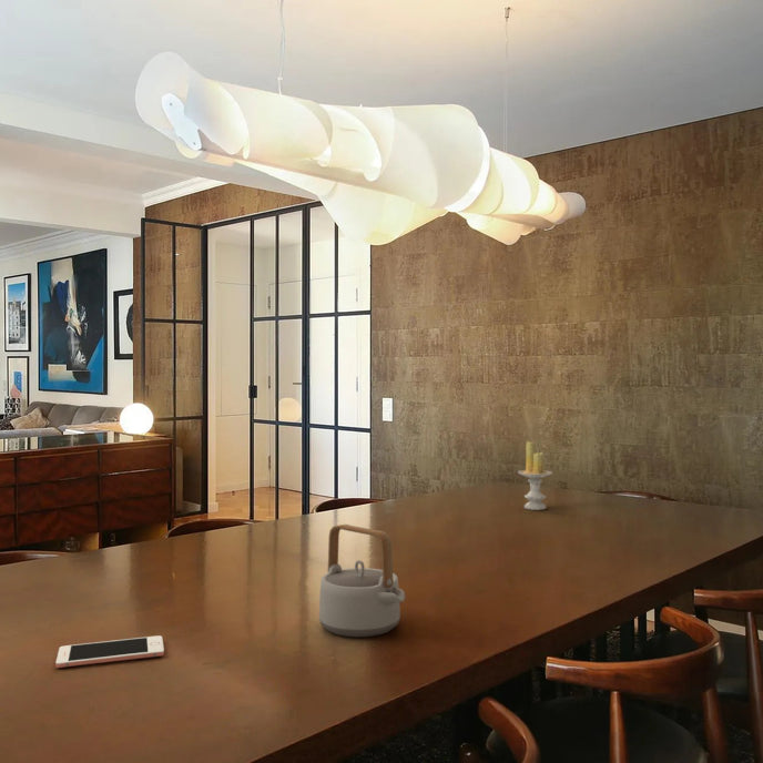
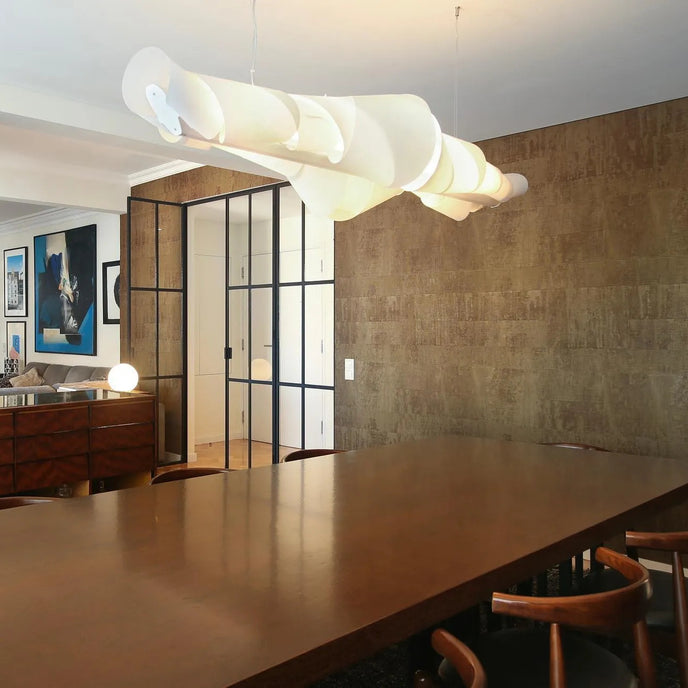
- candle [517,440,553,511]
- teapot [318,523,406,638]
- cell phone [54,634,165,669]
